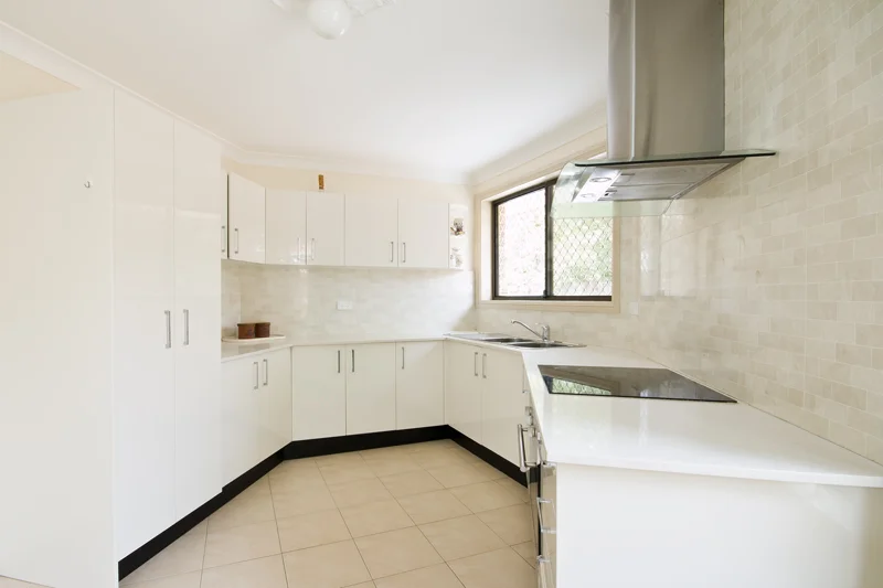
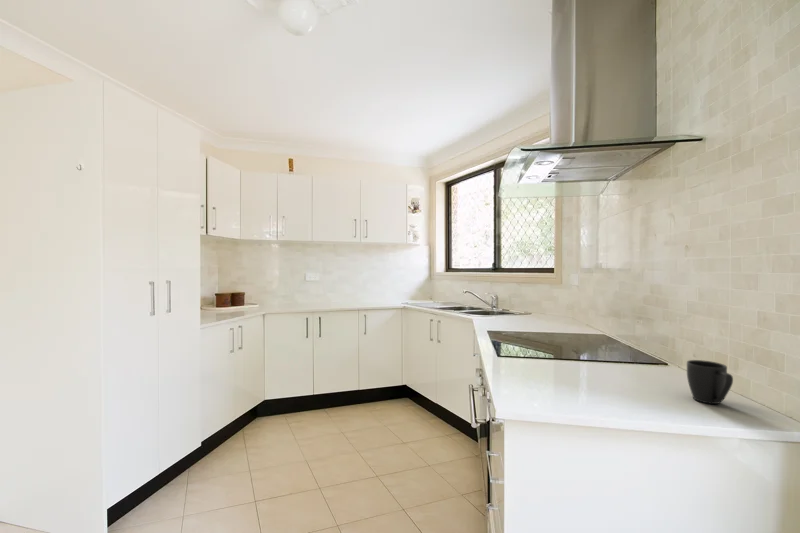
+ mug [686,359,734,405]
